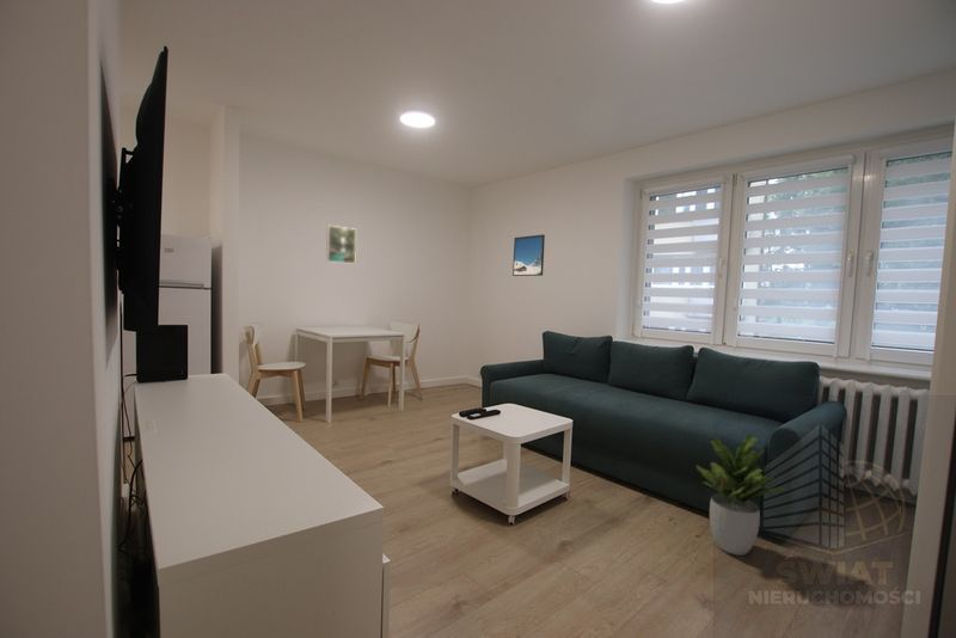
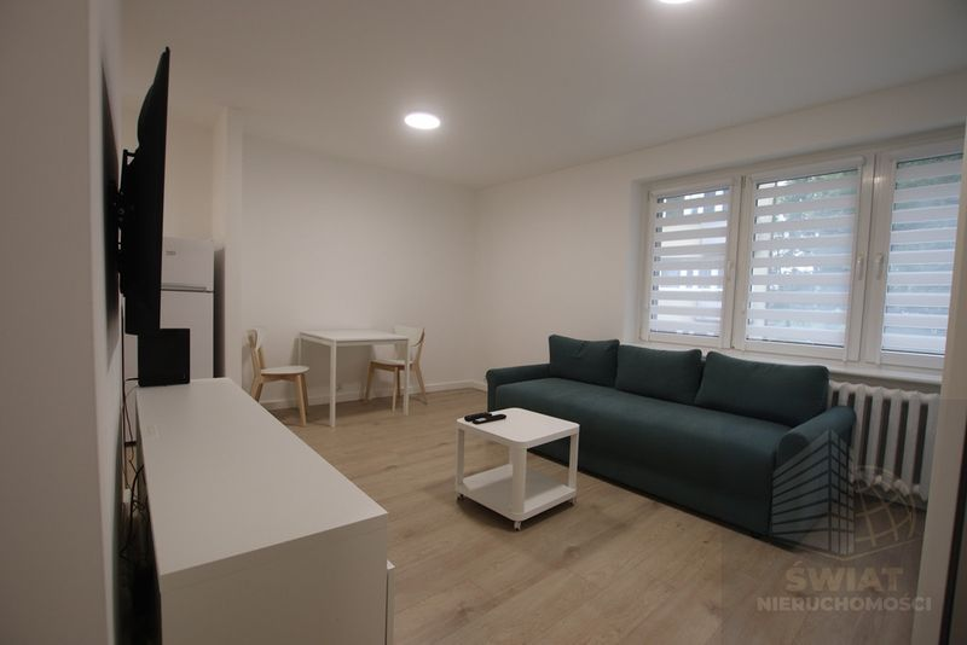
- potted plant [695,429,786,557]
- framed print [511,233,546,277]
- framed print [325,225,357,265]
